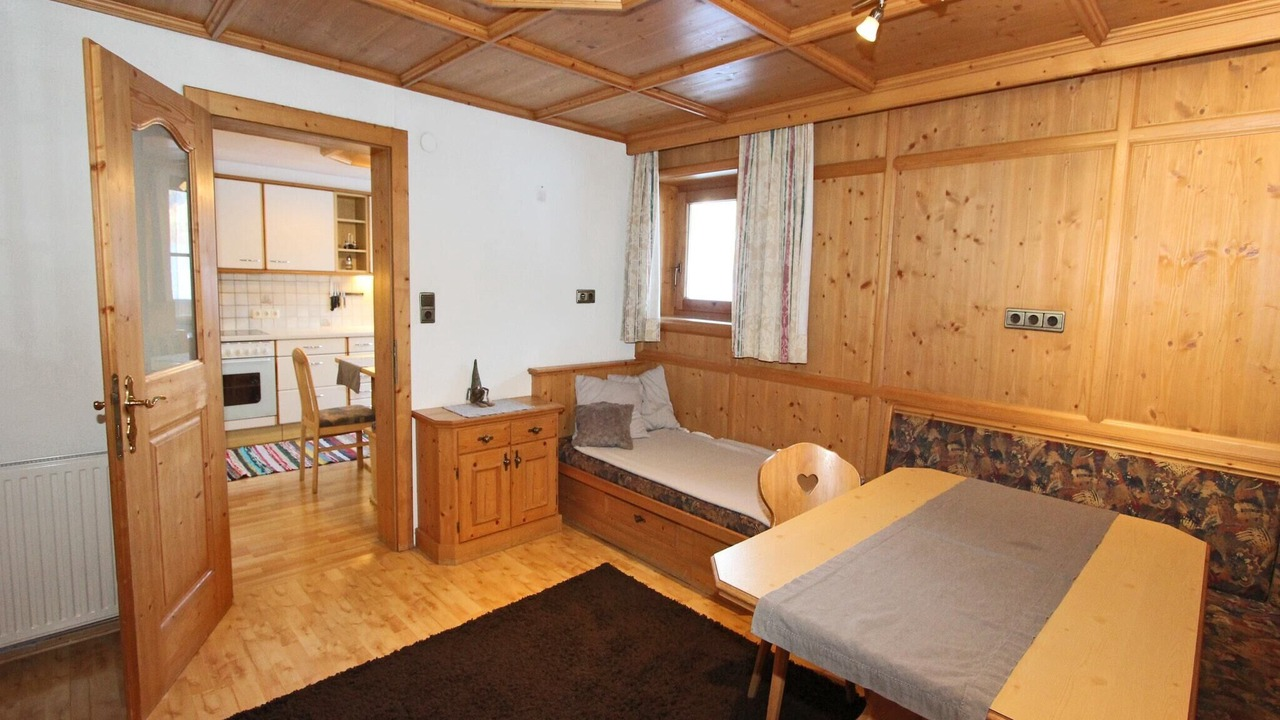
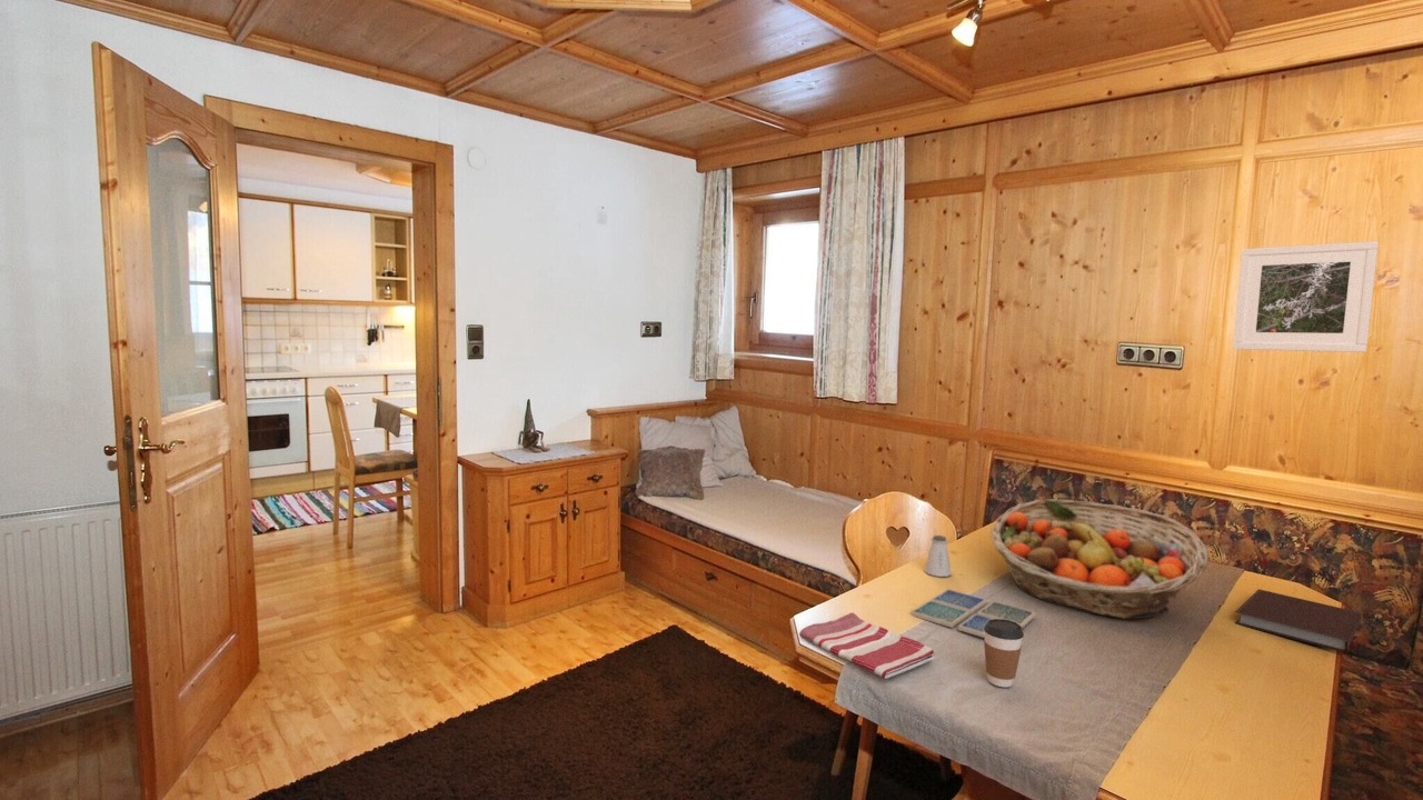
+ coffee cup [983,619,1025,688]
+ drink coaster [909,588,1037,639]
+ fruit basket [989,498,1210,620]
+ saltshaker [924,534,953,578]
+ notebook [1234,588,1363,653]
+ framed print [1232,240,1380,353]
+ dish towel [798,612,935,680]
